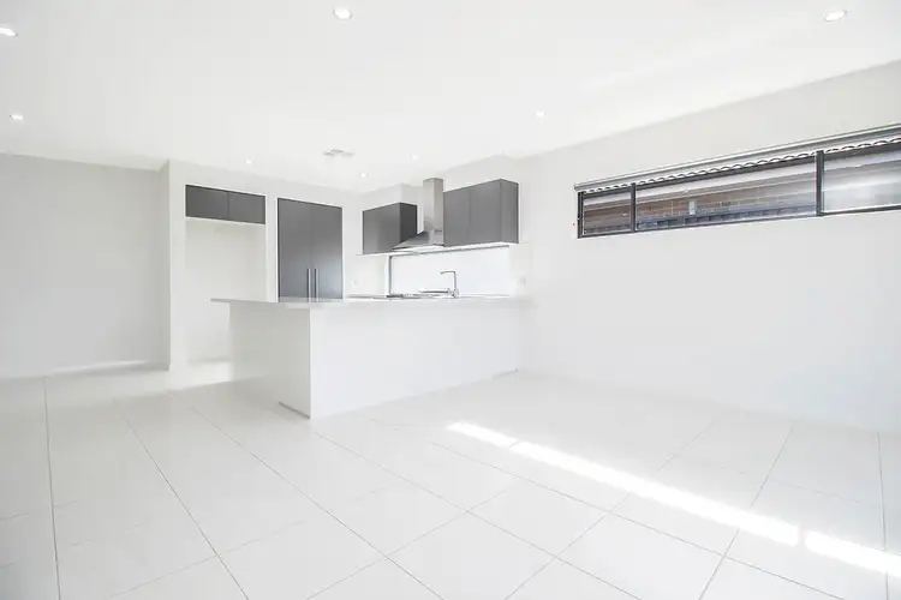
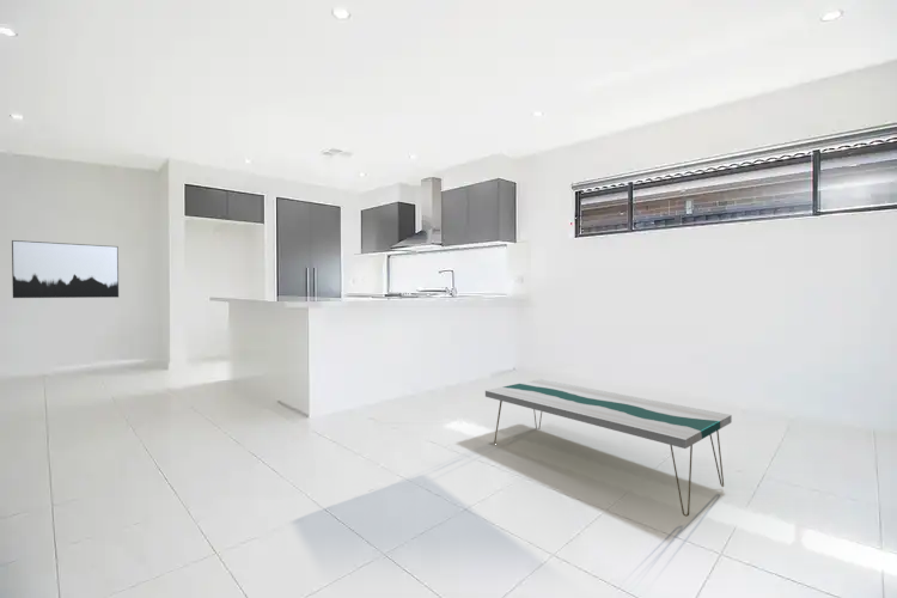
+ wall art [11,239,120,299]
+ coffee table [484,378,733,518]
